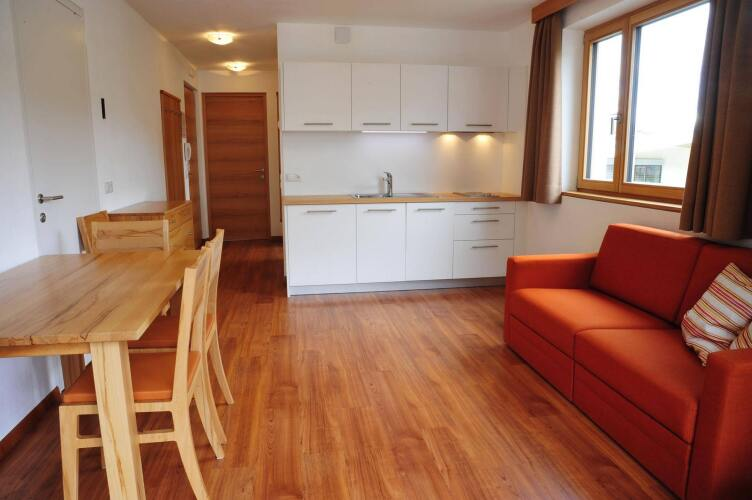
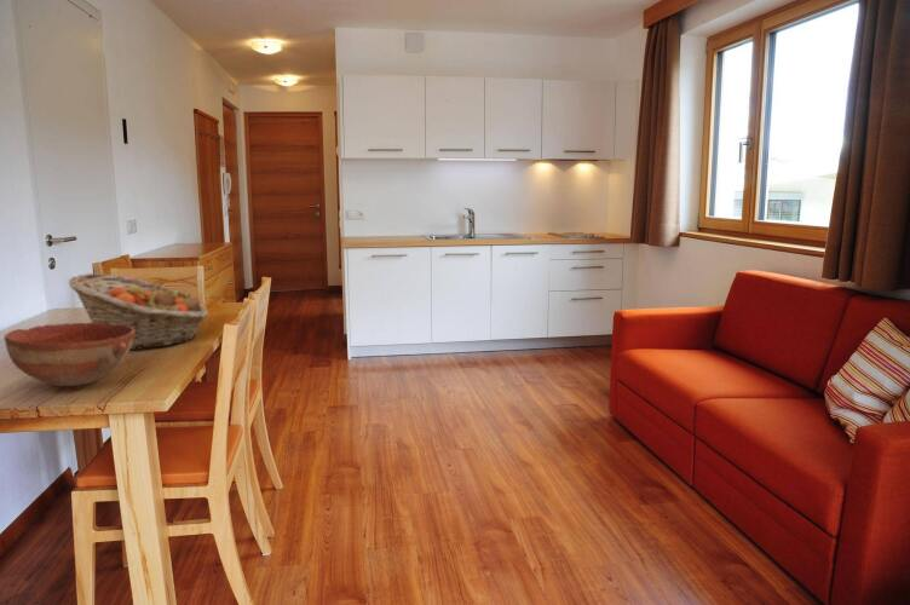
+ fruit basket [68,272,209,351]
+ bowl [4,322,134,387]
